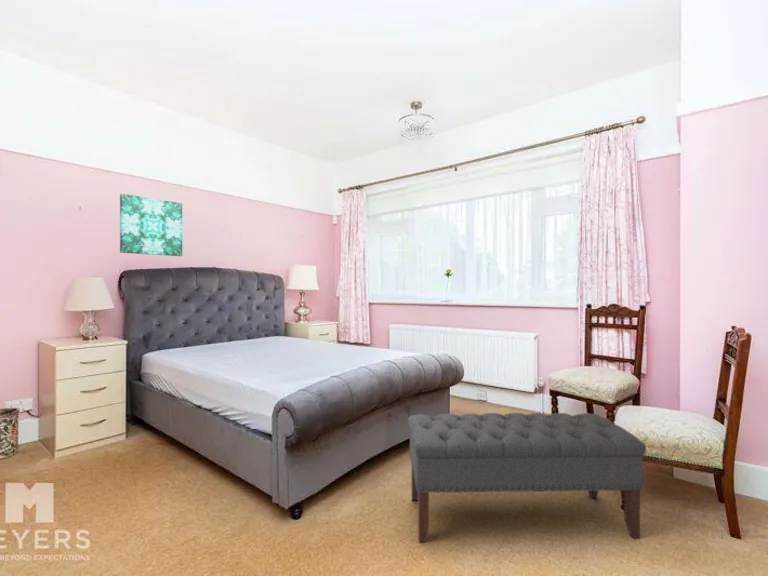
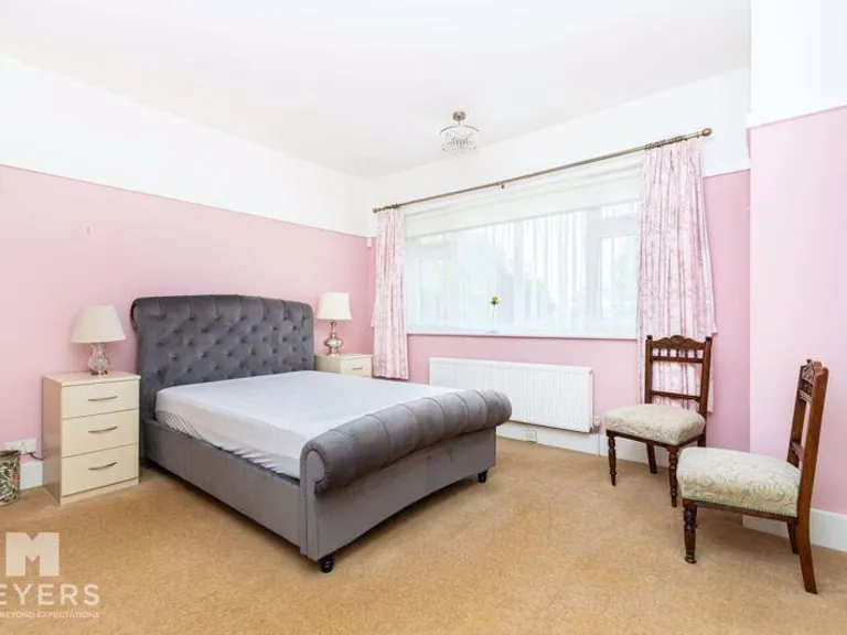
- wall art [119,193,183,257]
- bench [407,412,647,543]
